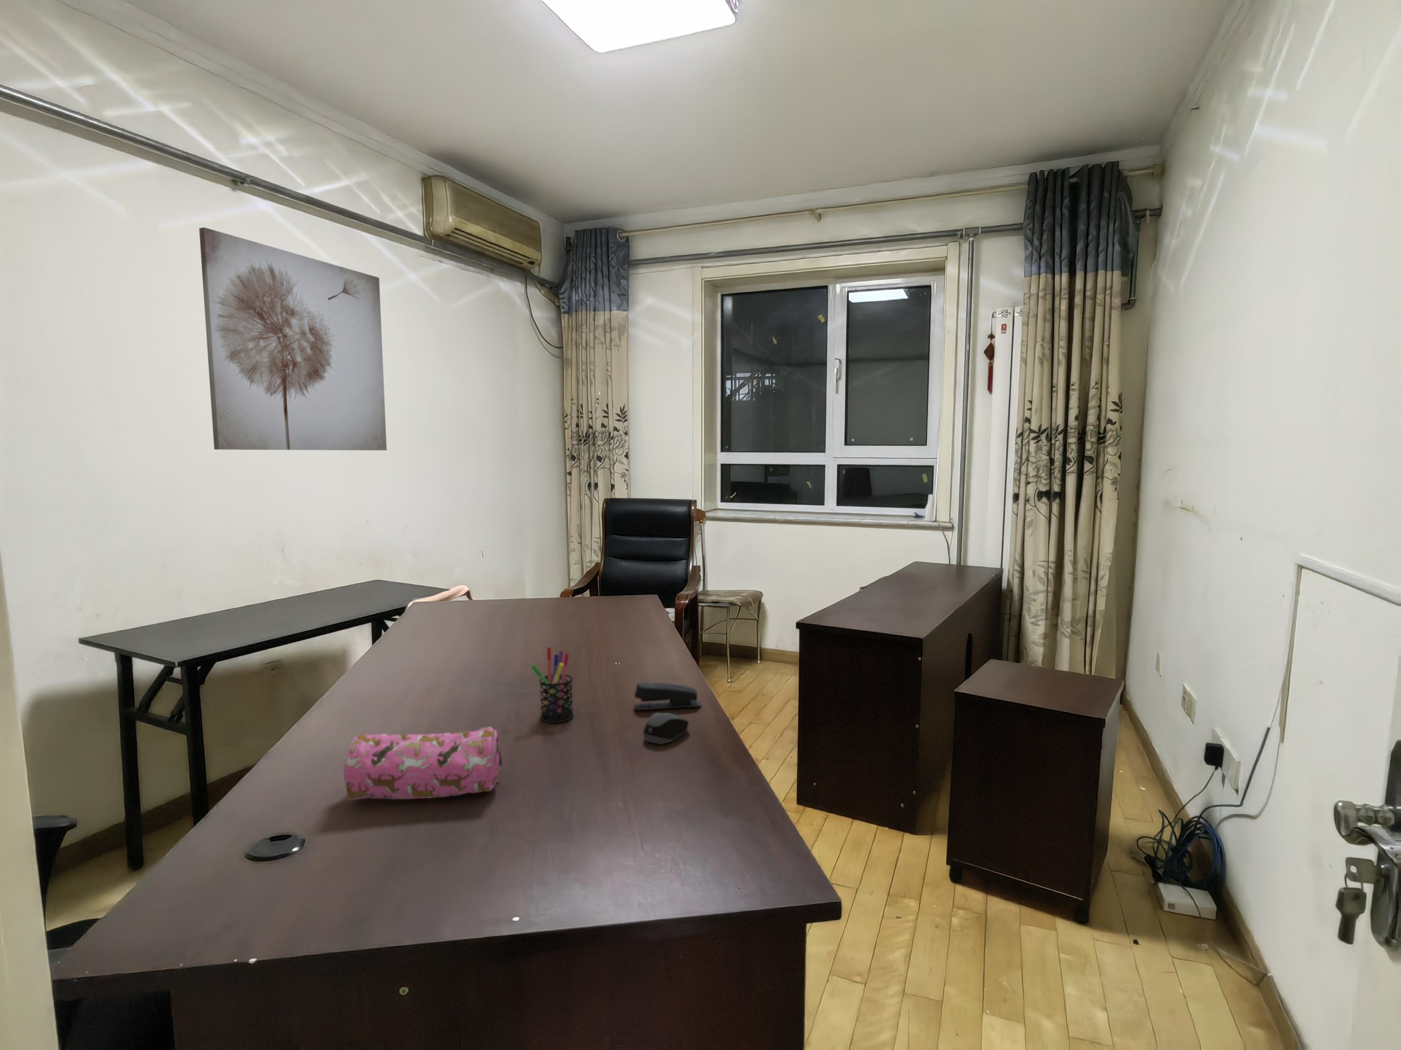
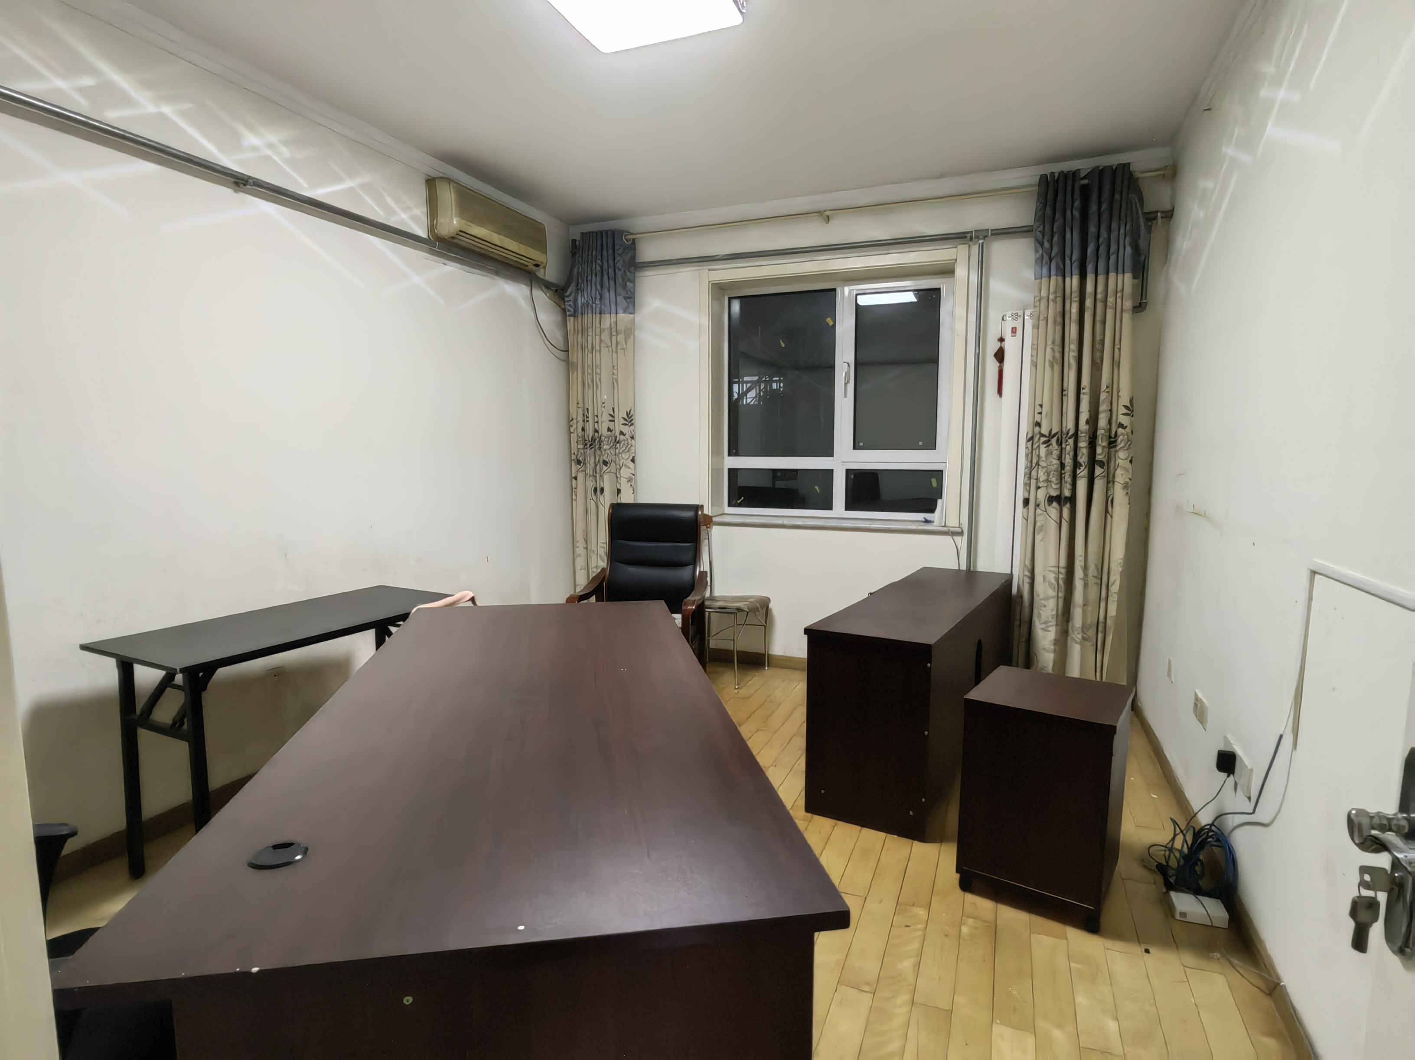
- stapler [633,683,702,710]
- wall art [199,227,387,451]
- pen holder [531,646,574,724]
- computer mouse [642,712,689,744]
- pencil case [343,726,503,801]
